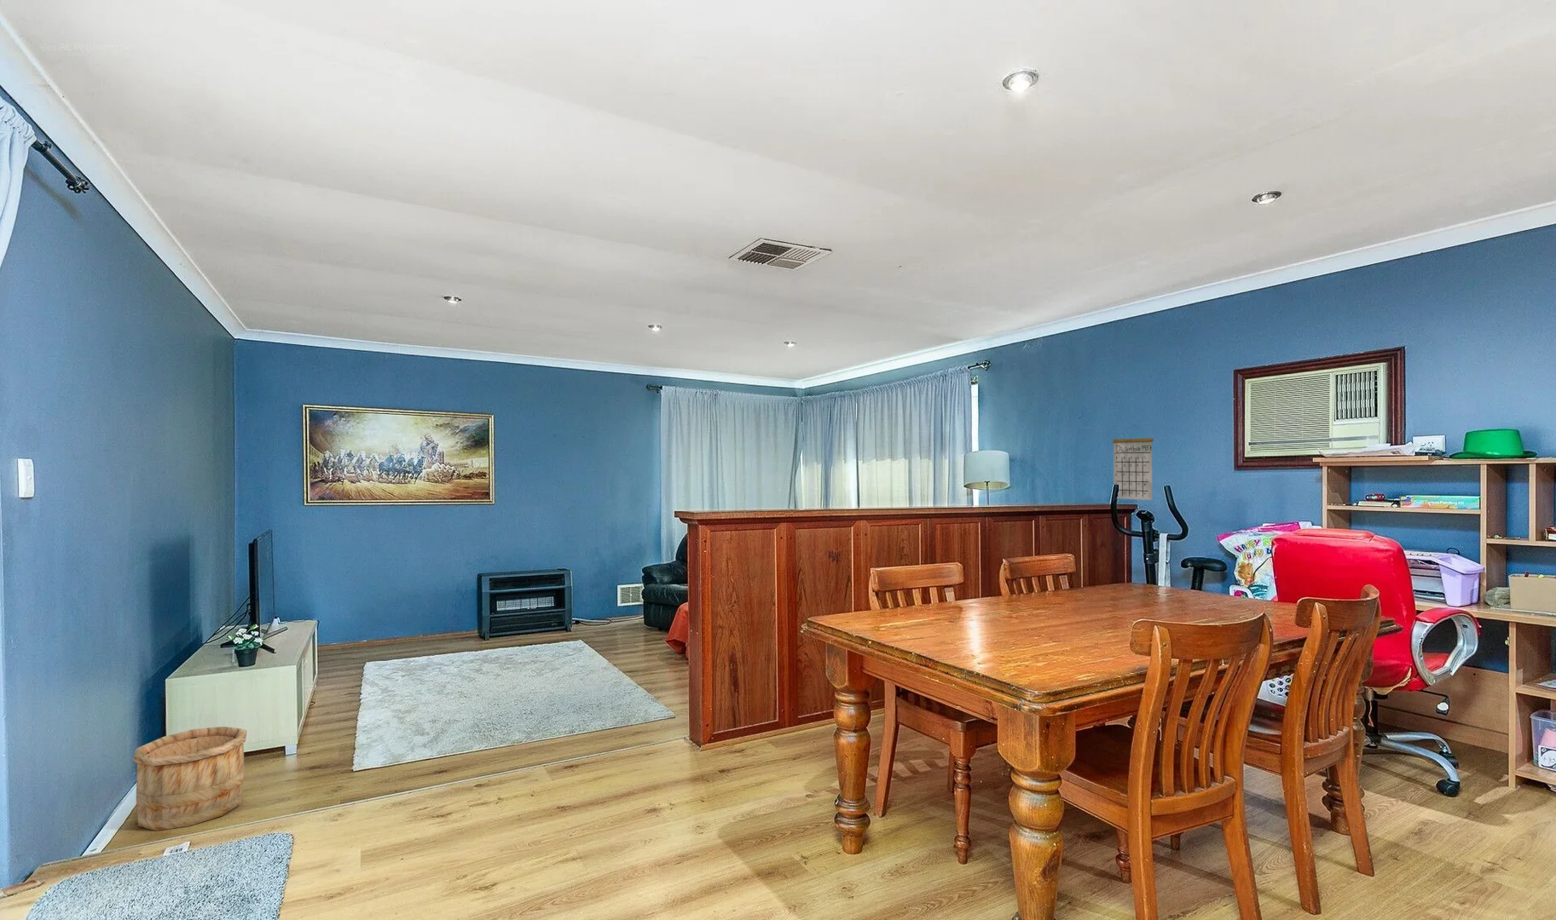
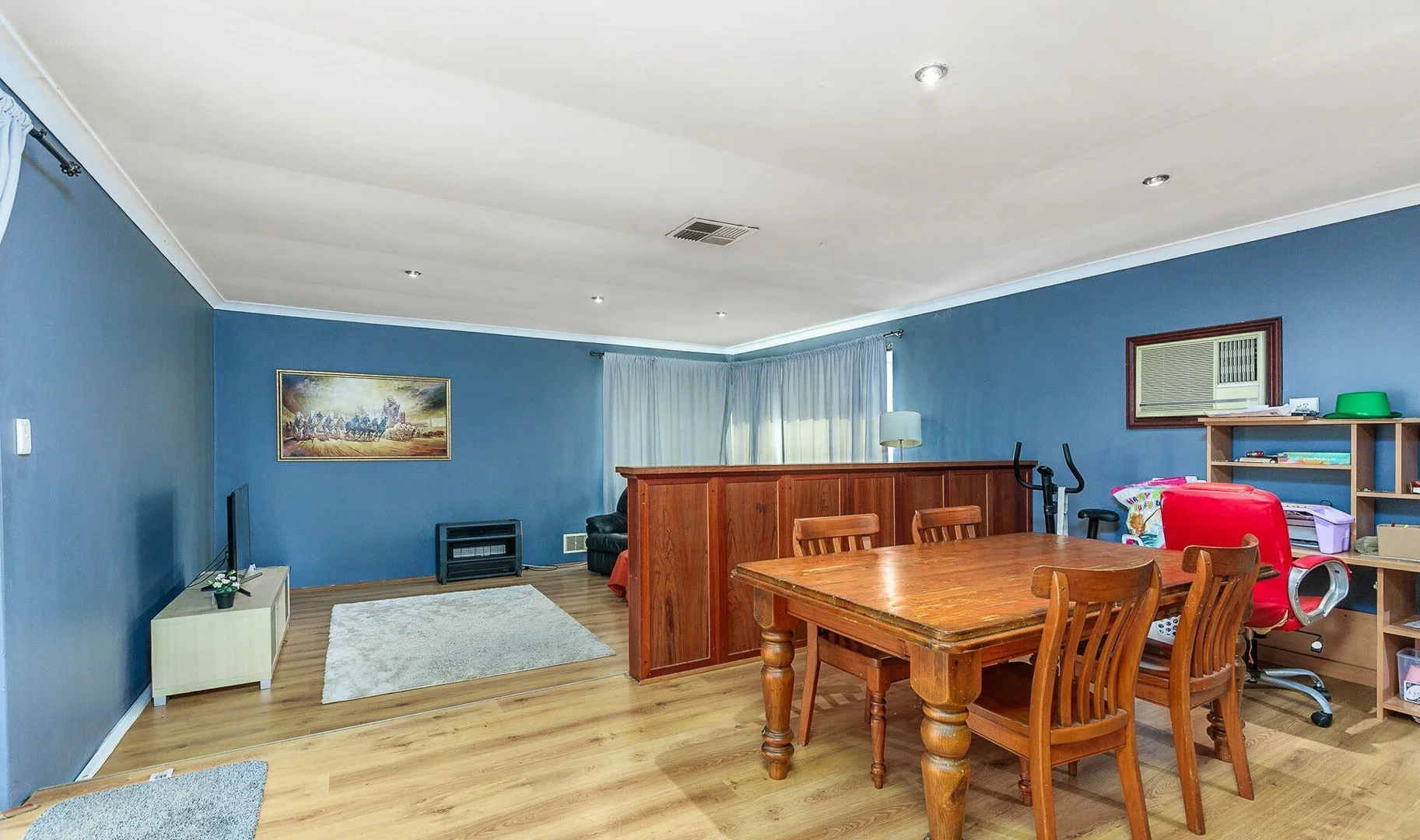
- wooden bucket [133,726,248,831]
- calendar [1112,424,1155,501]
